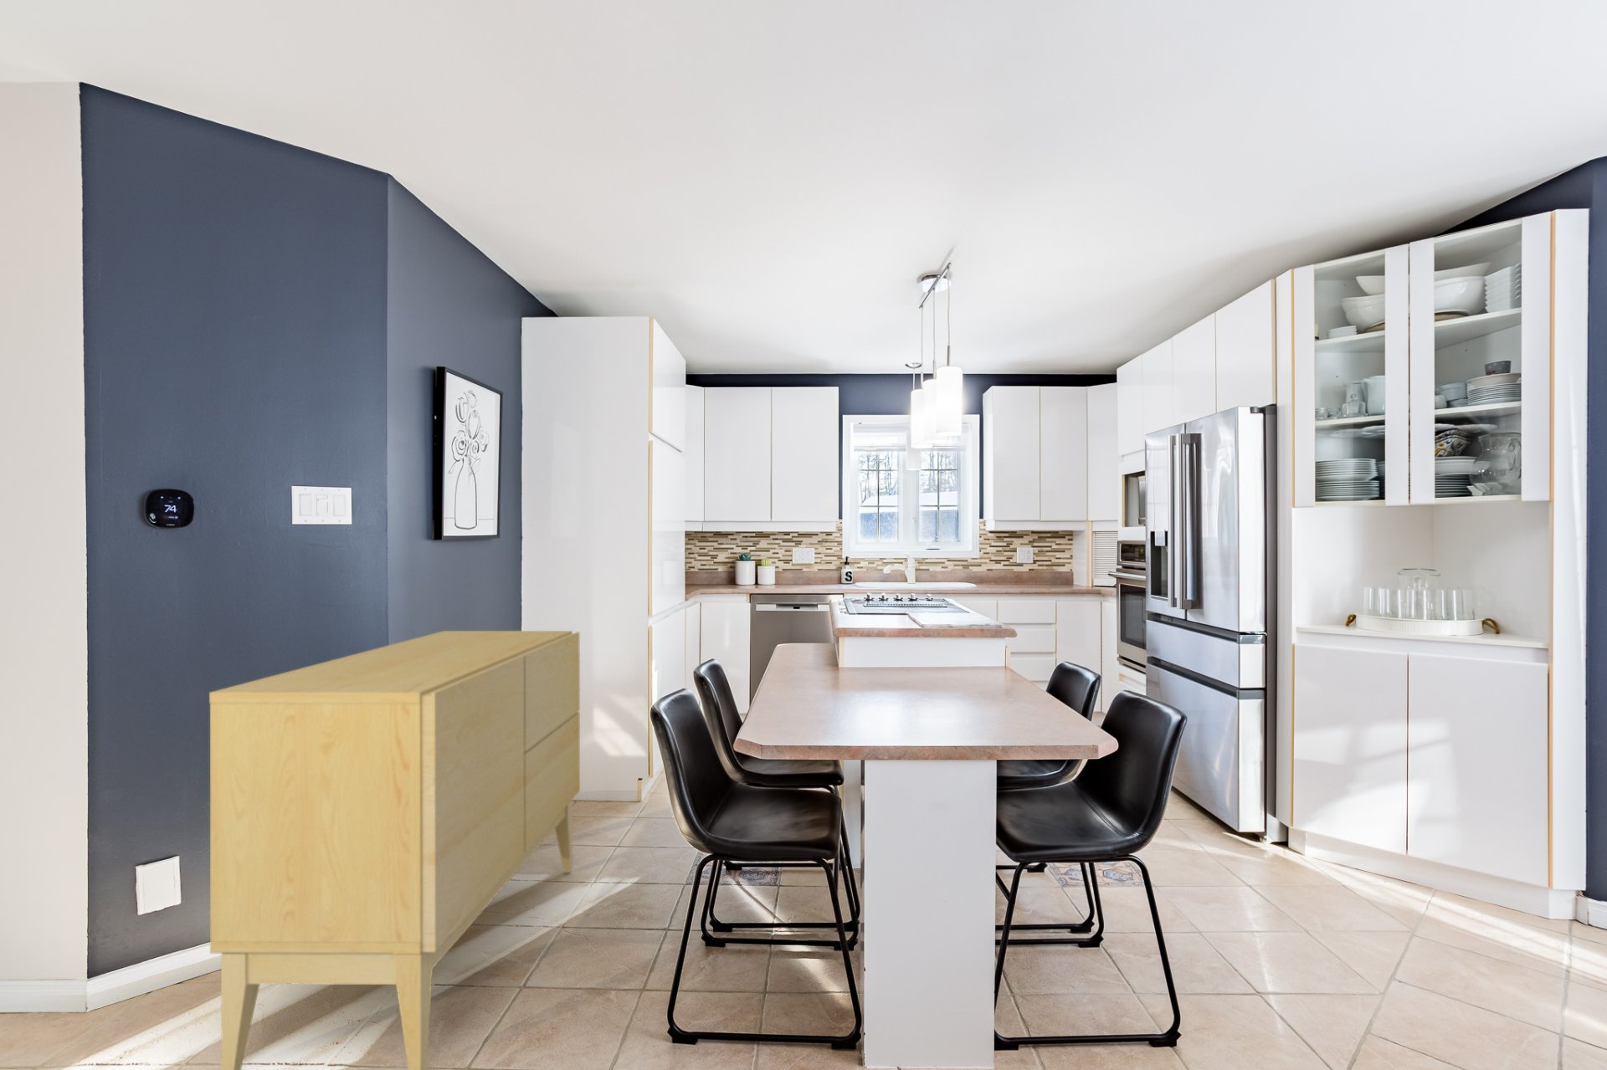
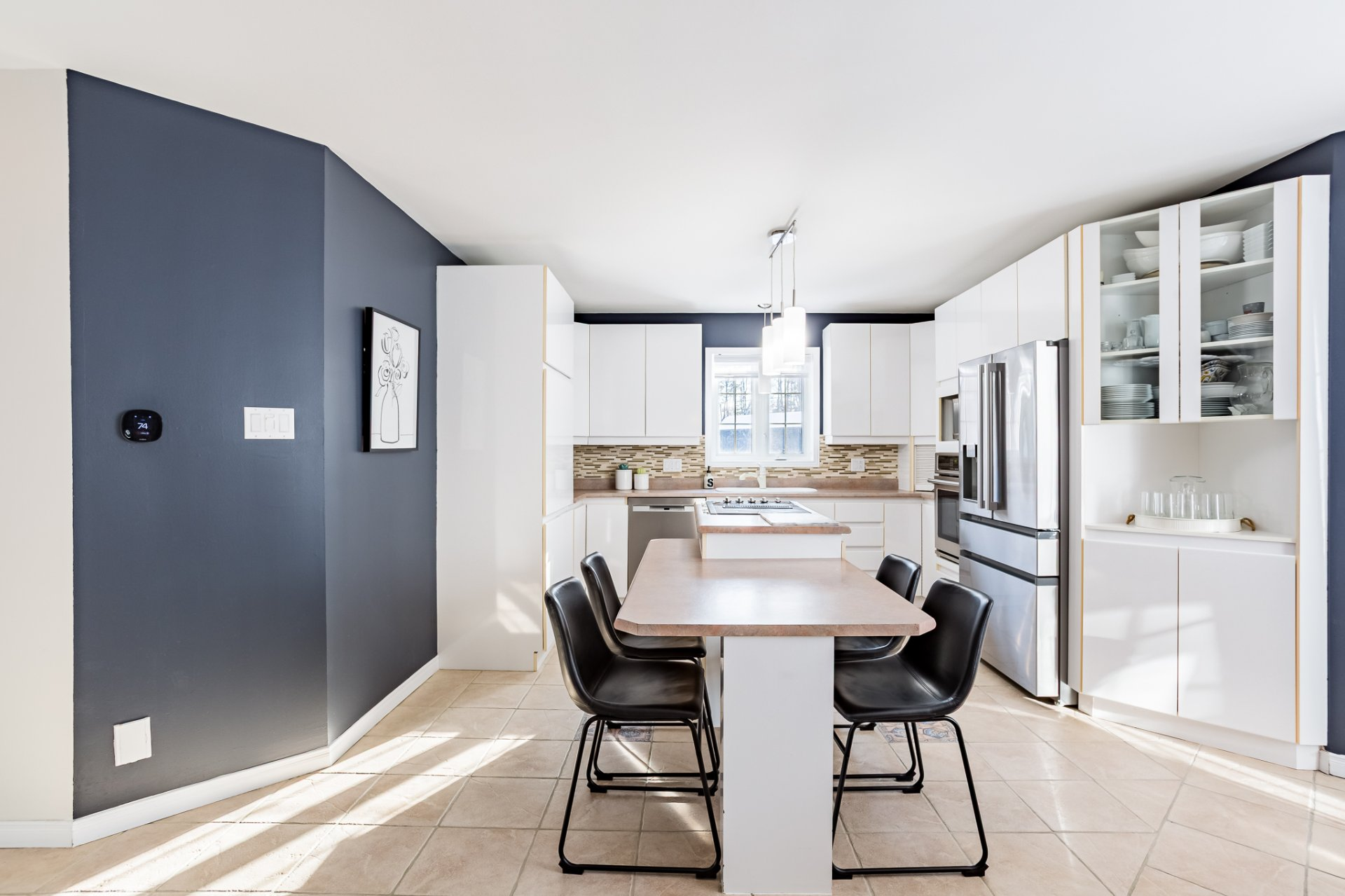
- sideboard [208,631,581,1070]
